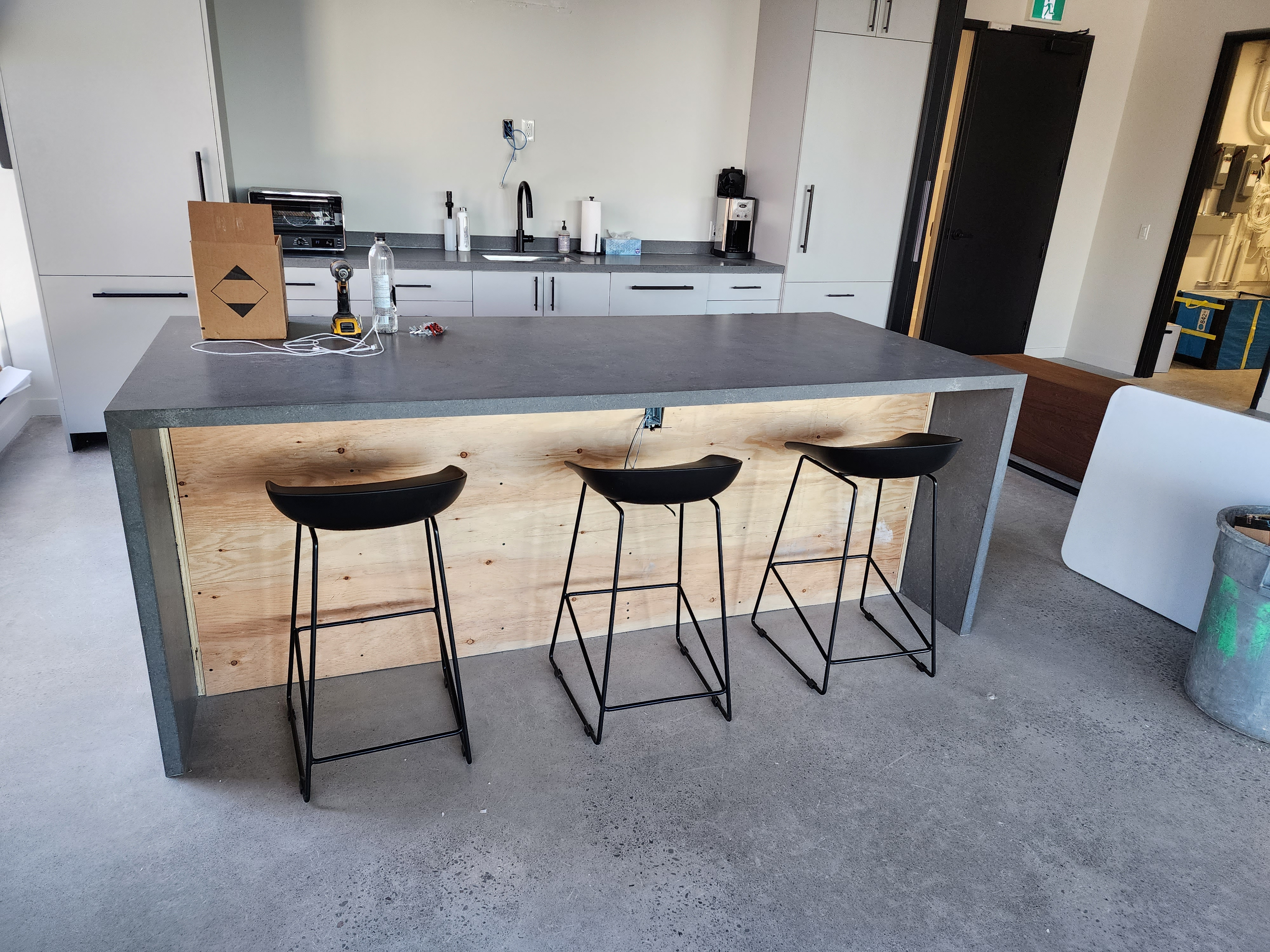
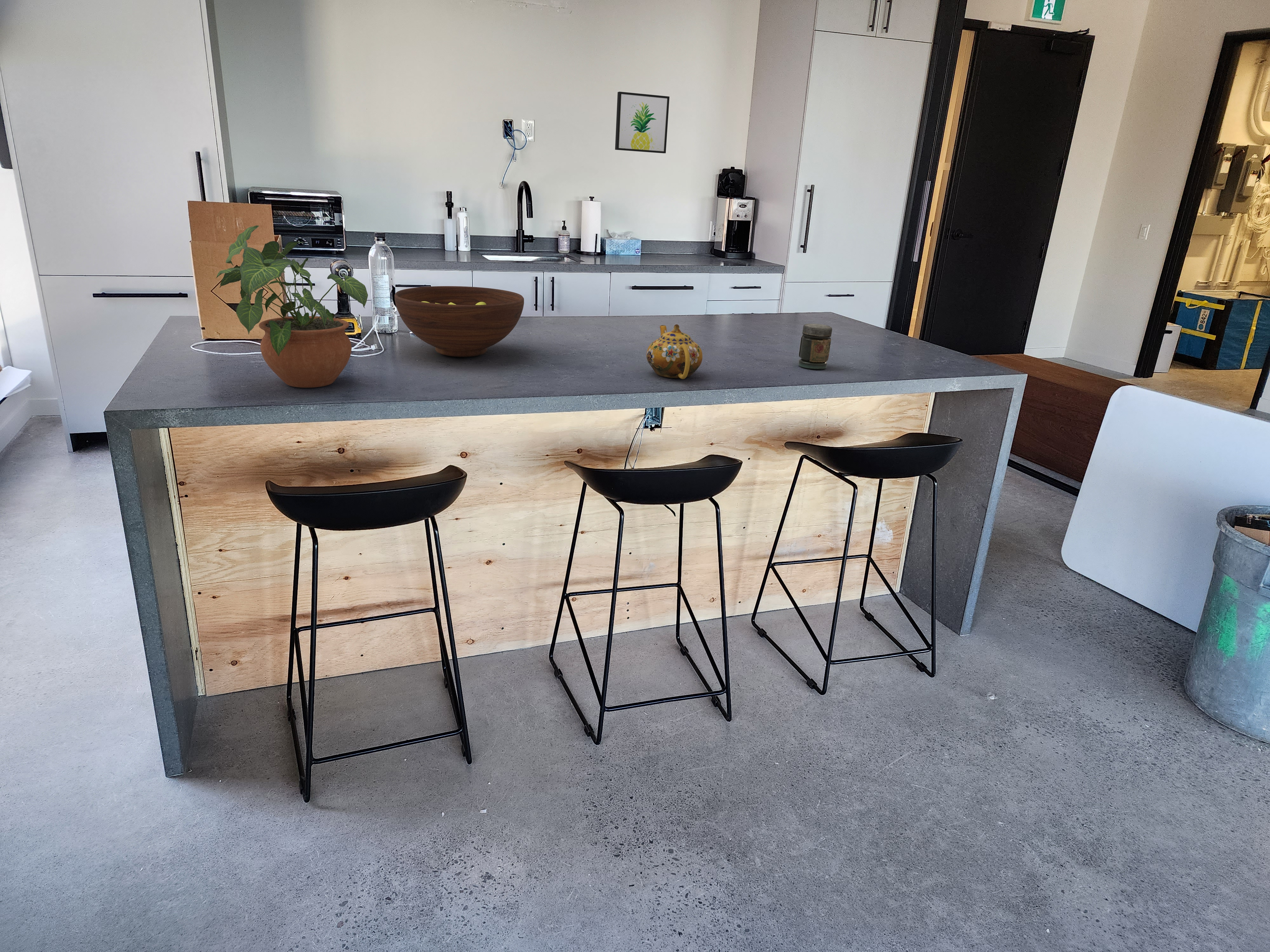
+ teapot [646,324,703,380]
+ potted plant [216,225,368,388]
+ jar [798,323,832,370]
+ wall art [615,91,670,154]
+ fruit bowl [394,286,524,357]
